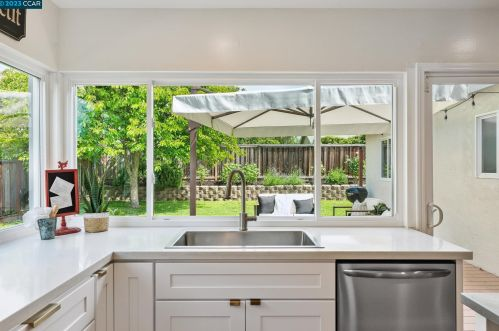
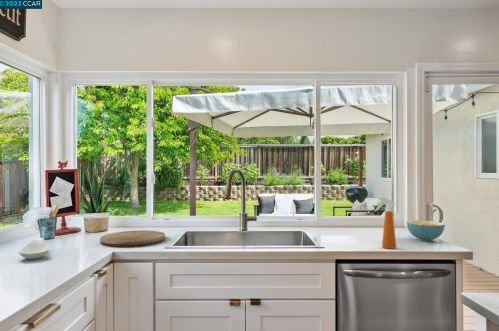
+ spray bottle [374,196,397,250]
+ cereal bowl [406,220,446,242]
+ cutting board [99,229,166,248]
+ spoon rest [18,237,50,260]
